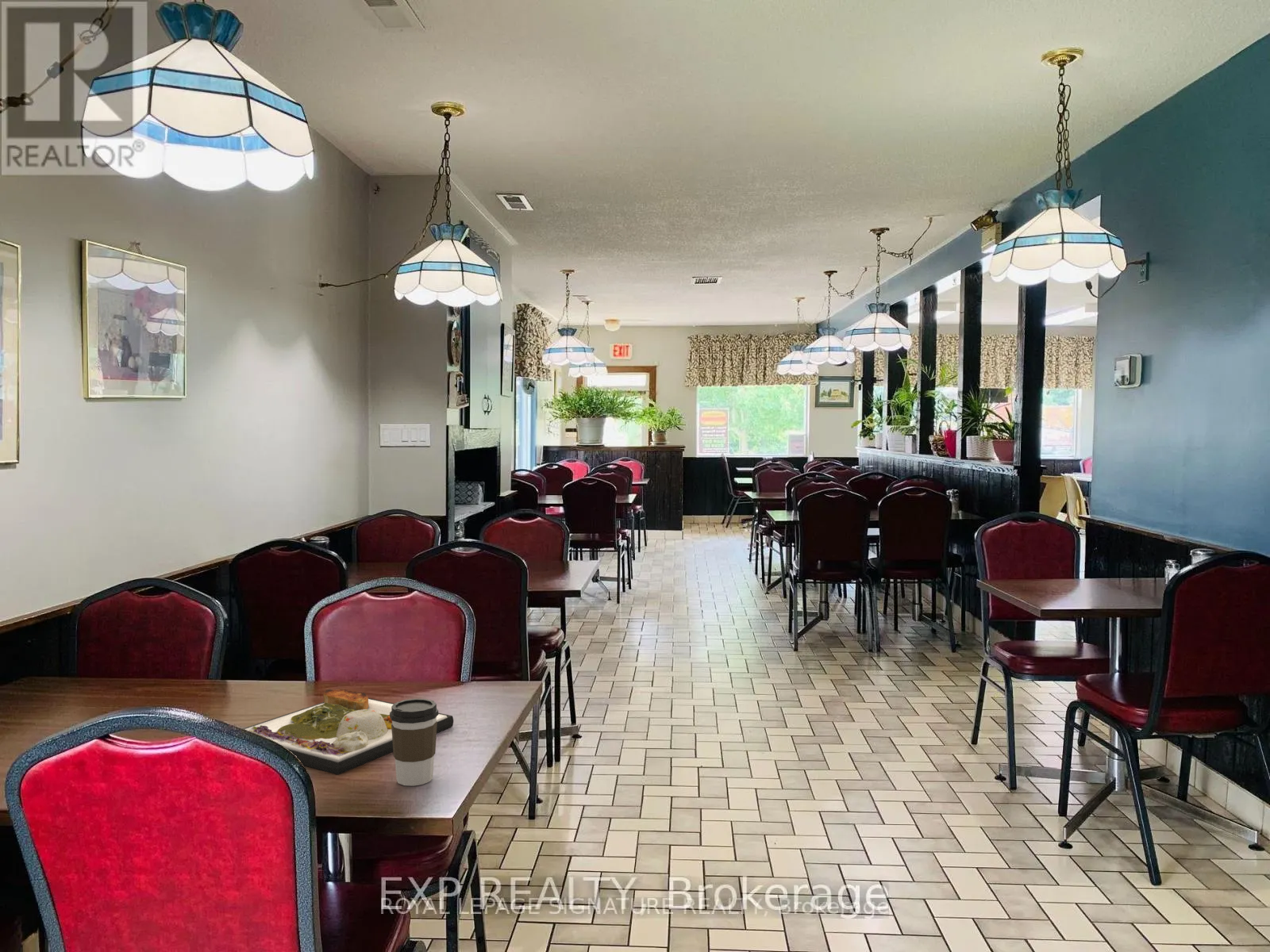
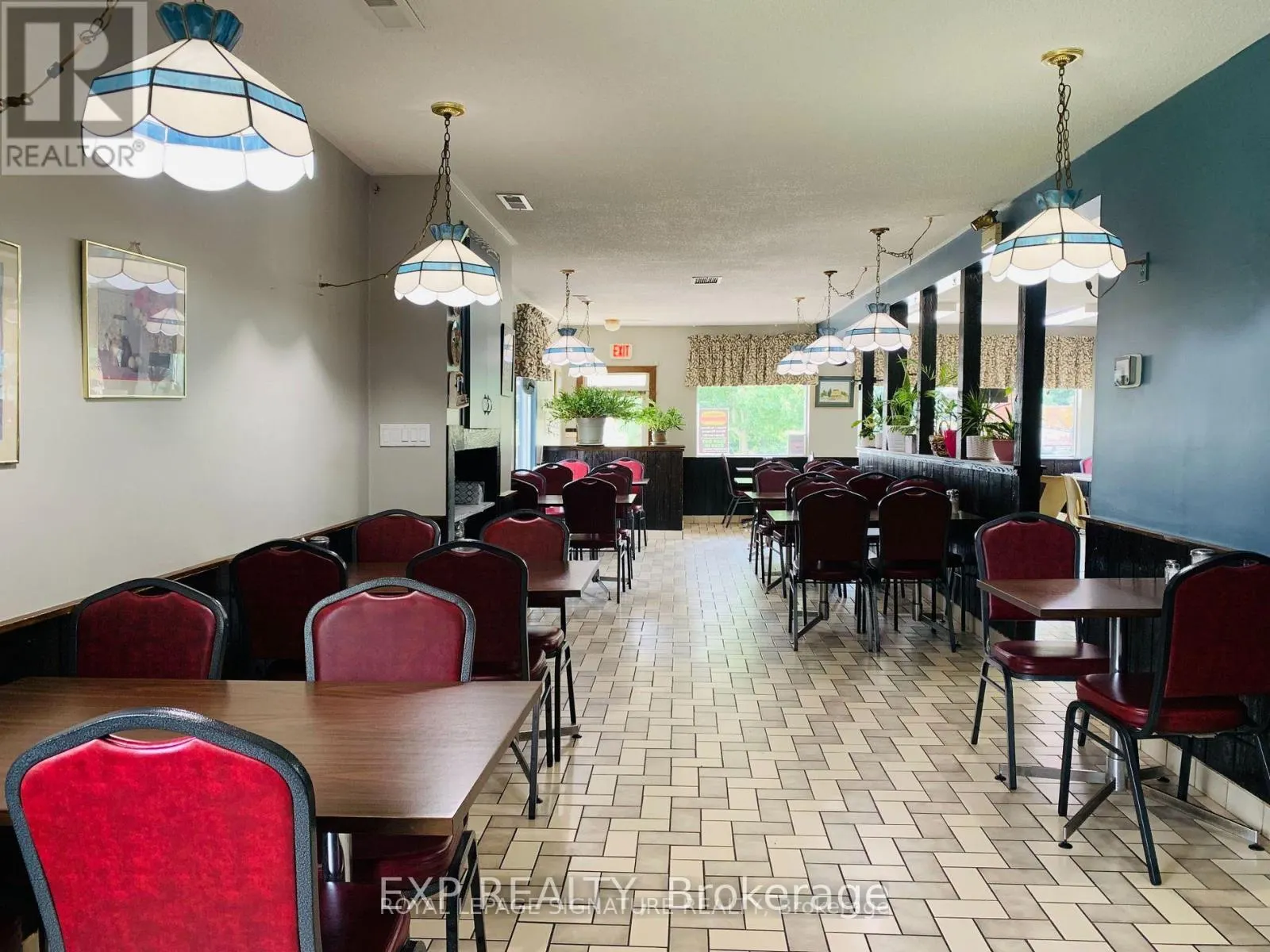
- dinner plate [242,688,454,776]
- coffee cup [390,698,439,787]
